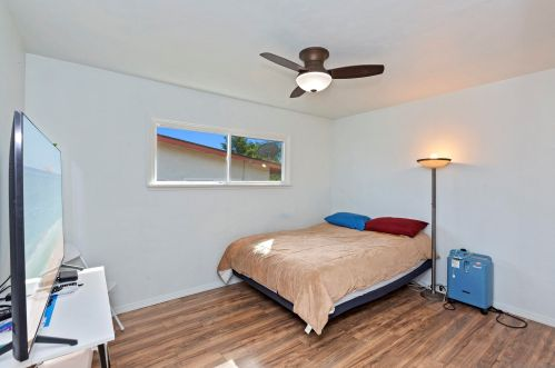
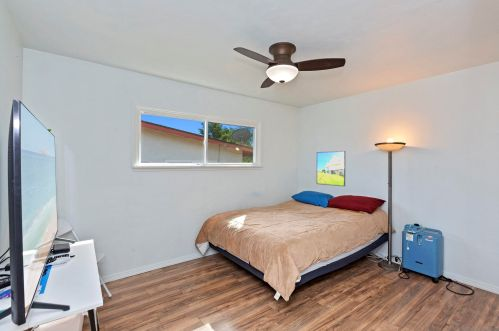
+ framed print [316,150,346,187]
